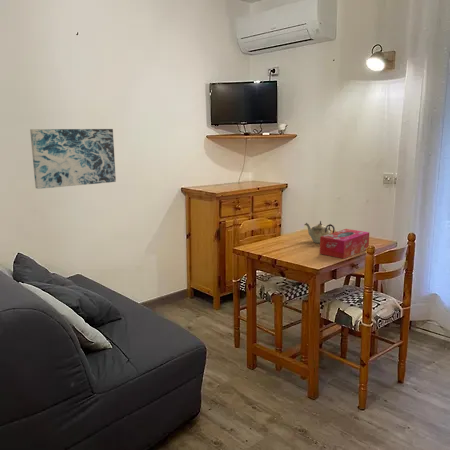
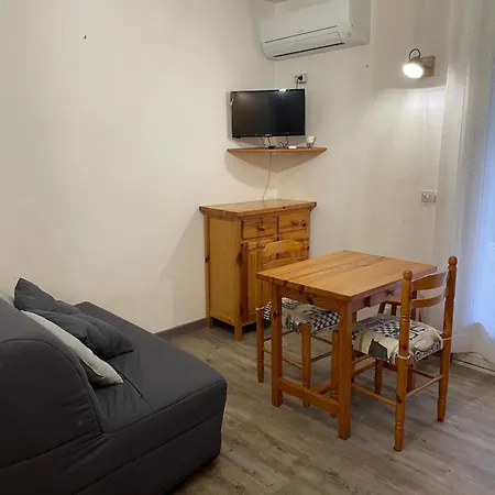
- wall art [29,128,117,190]
- teapot [304,220,336,244]
- tissue box [319,228,370,260]
